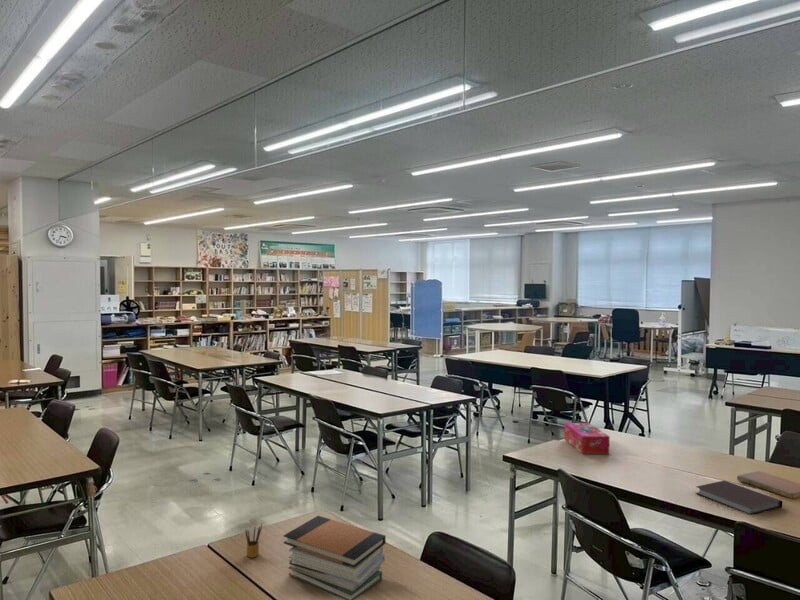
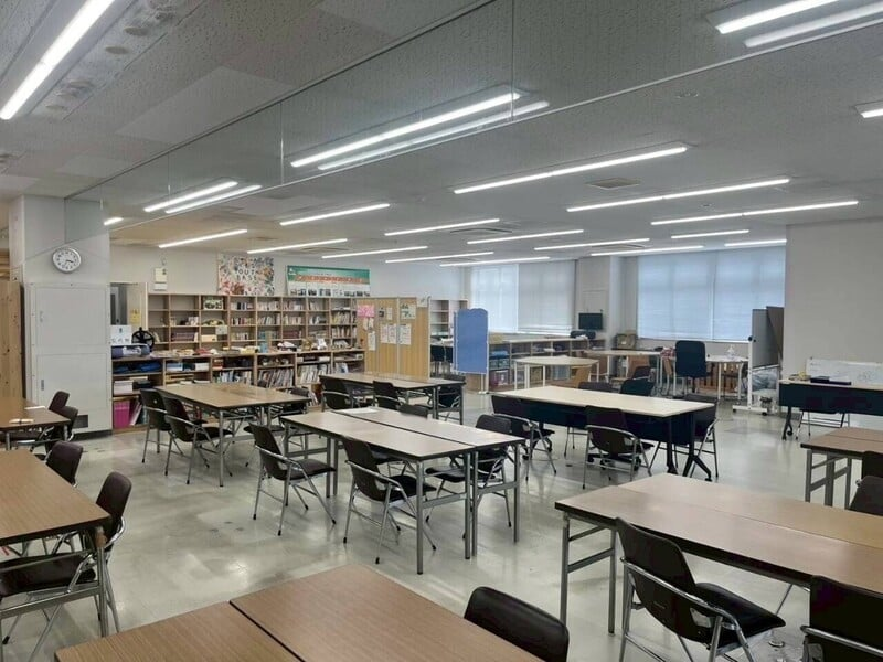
- notebook [736,470,800,500]
- notebook [695,480,783,515]
- tissue box [563,422,611,455]
- pencil box [244,523,263,558]
- book stack [283,515,387,600]
